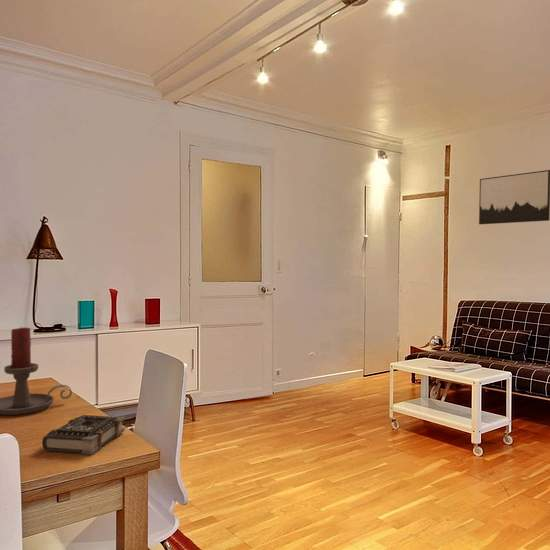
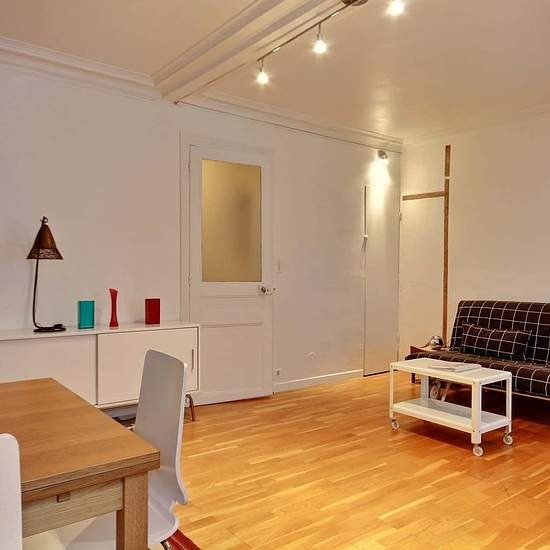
- wall art [478,169,550,225]
- book [41,414,126,456]
- candle holder [0,327,73,416]
